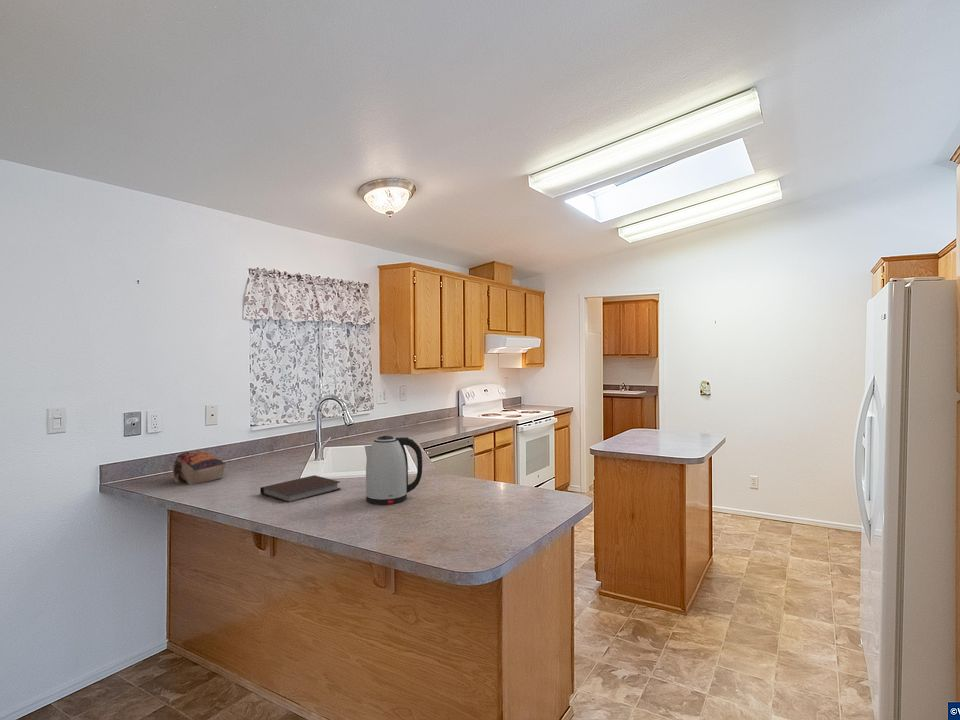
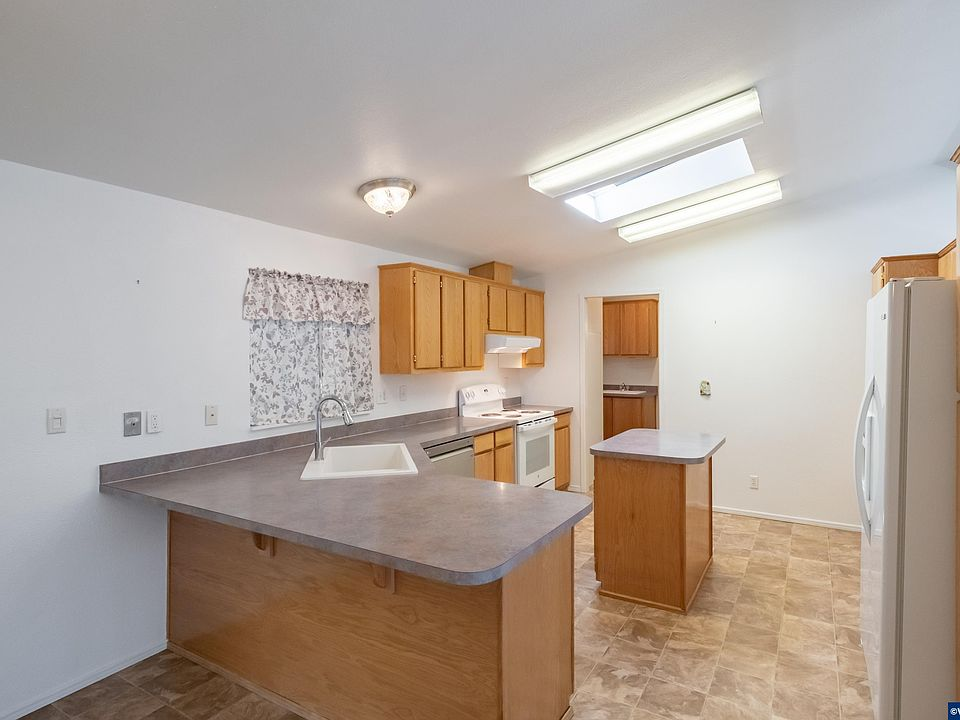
- kettle [364,435,423,506]
- bag [172,450,226,485]
- notebook [259,474,341,504]
